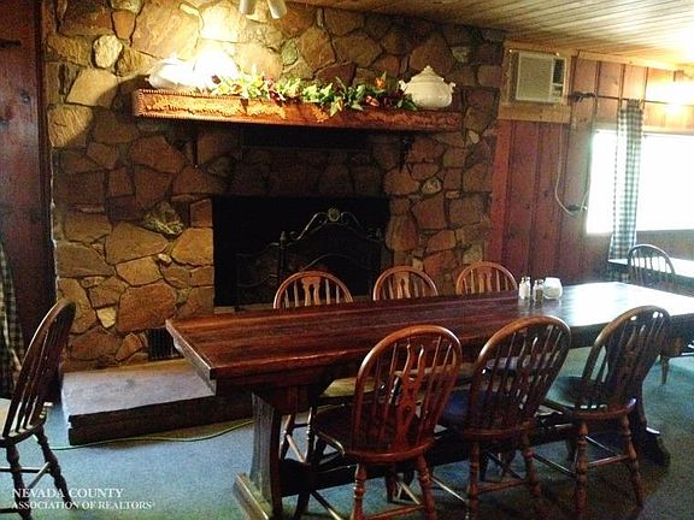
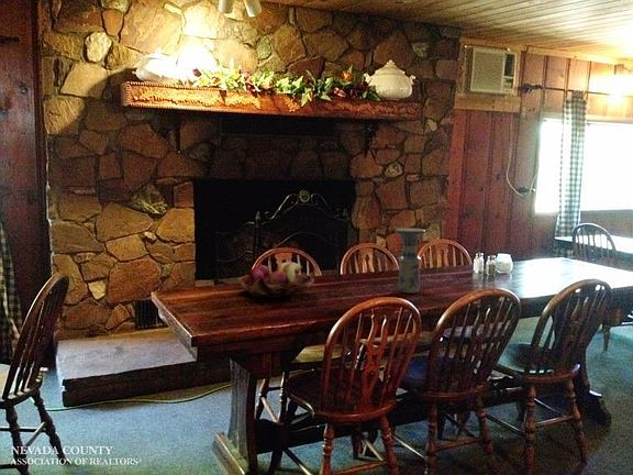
+ fruit basket [236,261,315,299]
+ vase [395,228,426,294]
